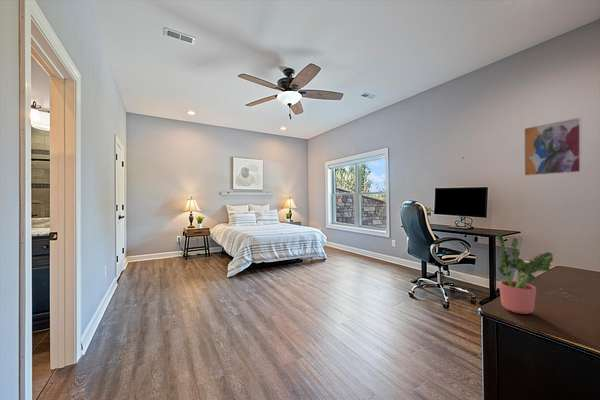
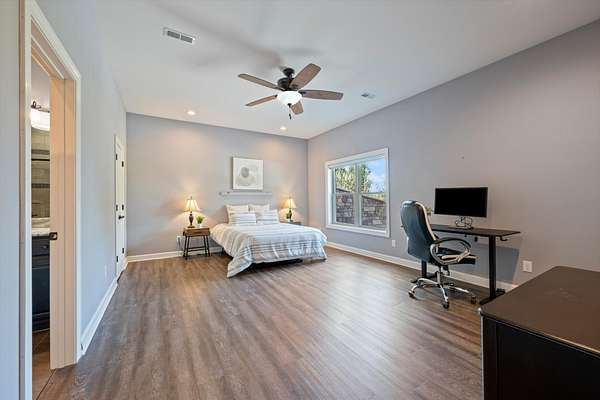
- wall art [523,116,583,177]
- potted plant [495,230,554,315]
